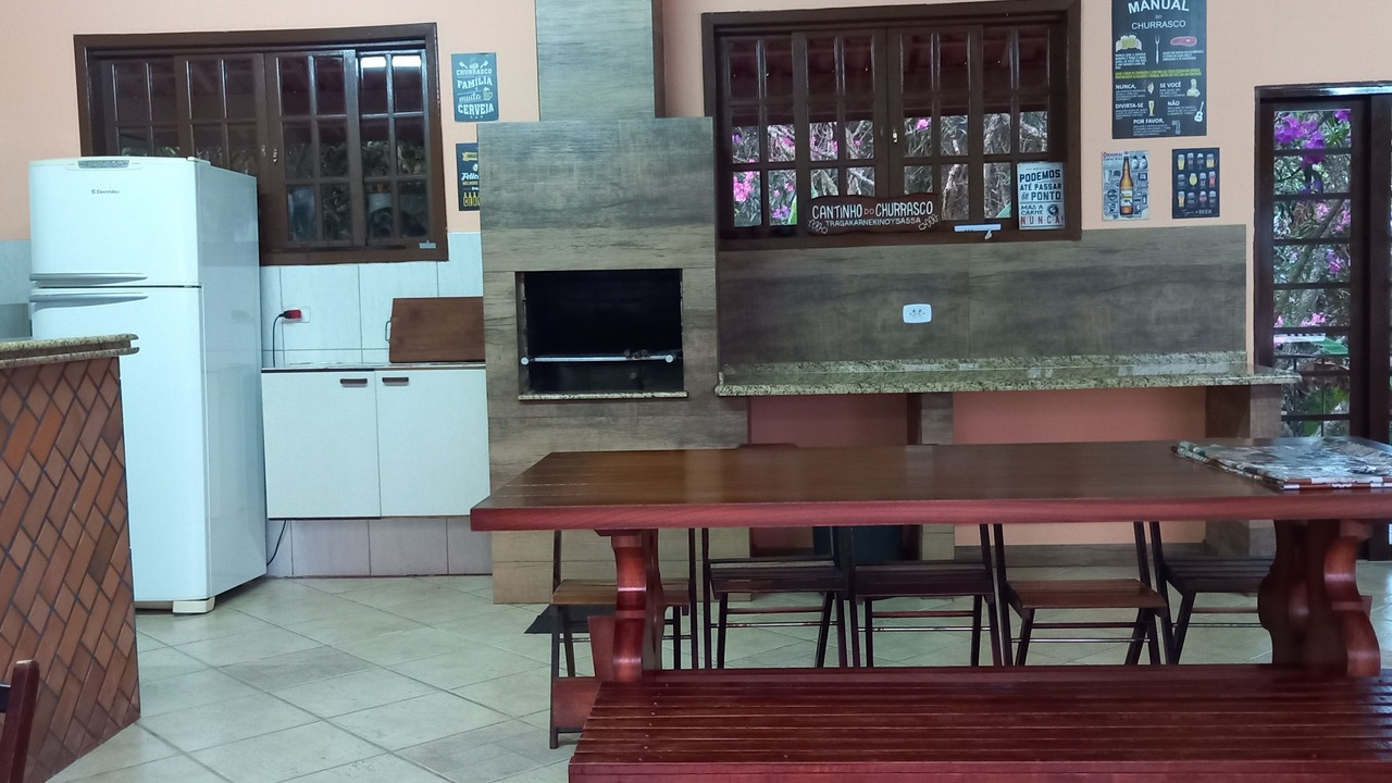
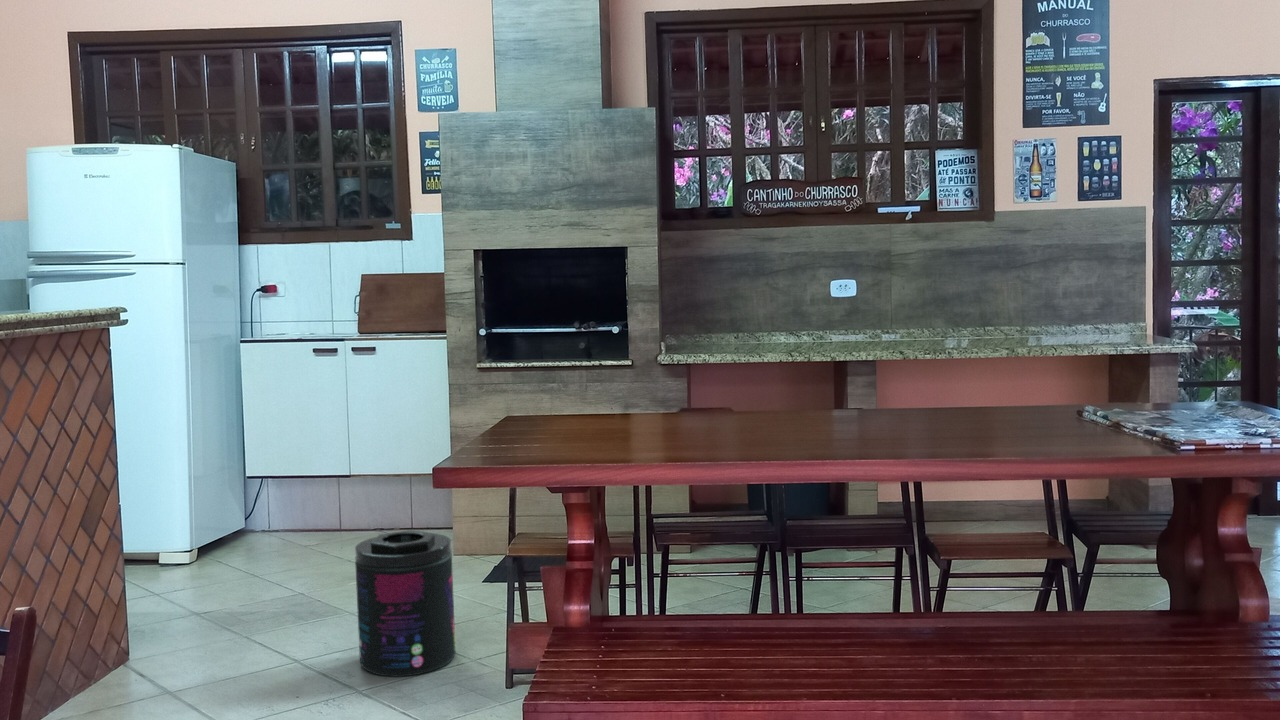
+ supplement container [354,529,457,678]
